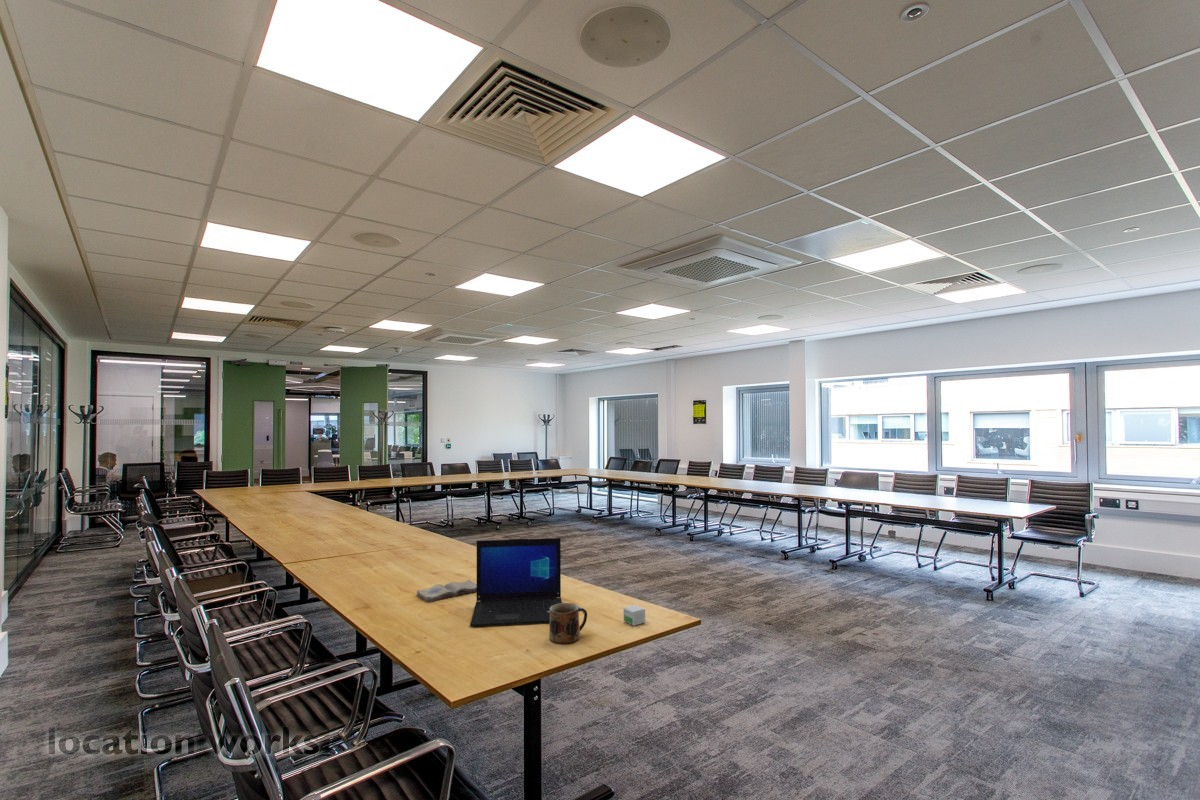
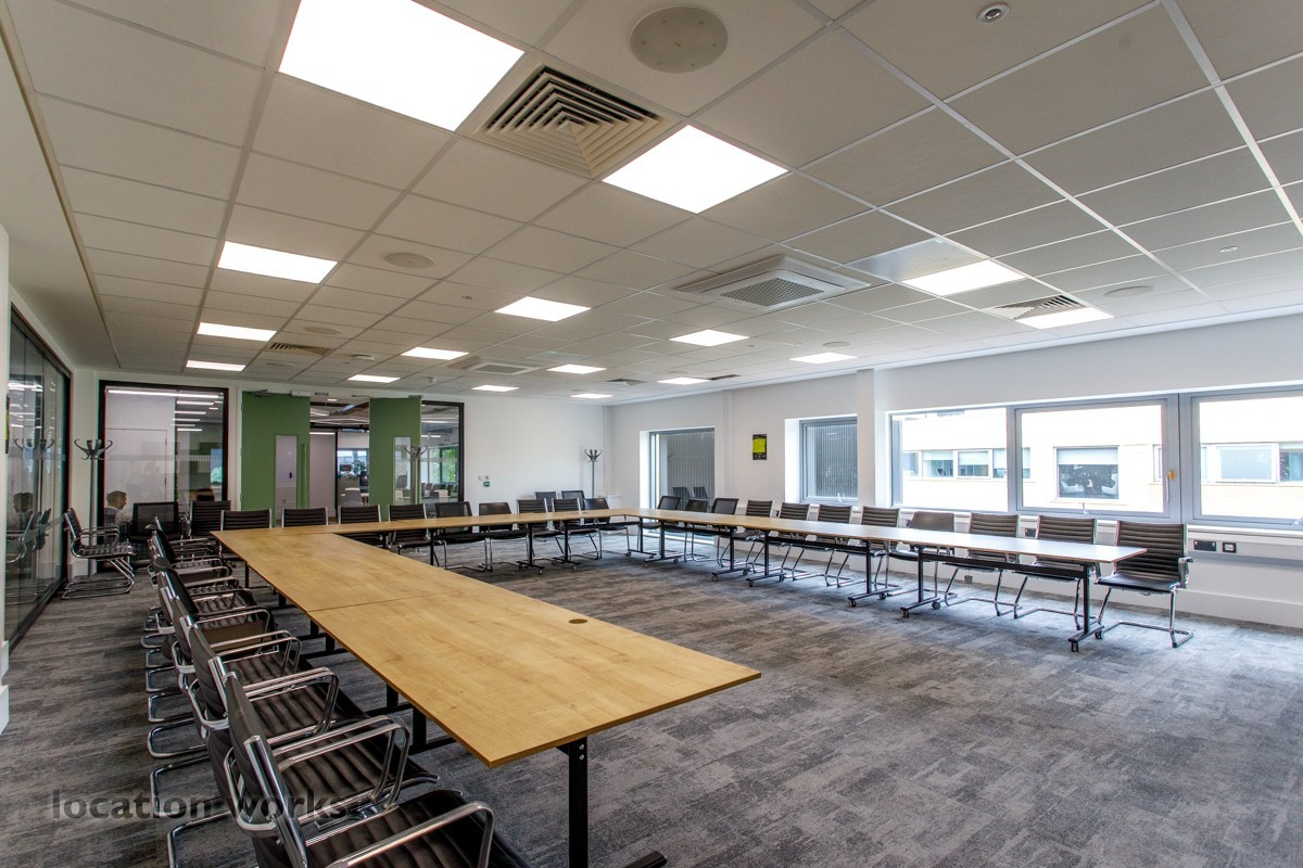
- diary [416,579,477,604]
- small box [623,604,646,627]
- mug [548,602,588,645]
- laptop [469,537,563,628]
